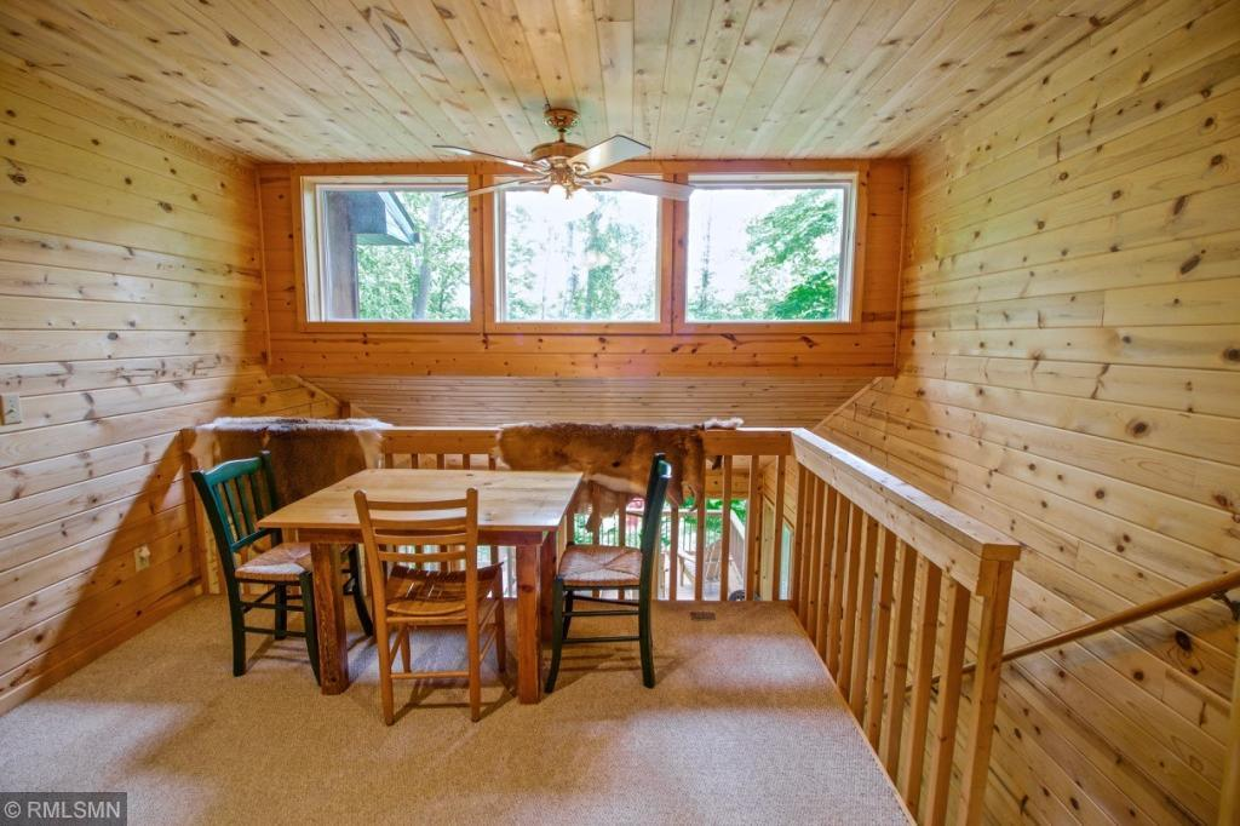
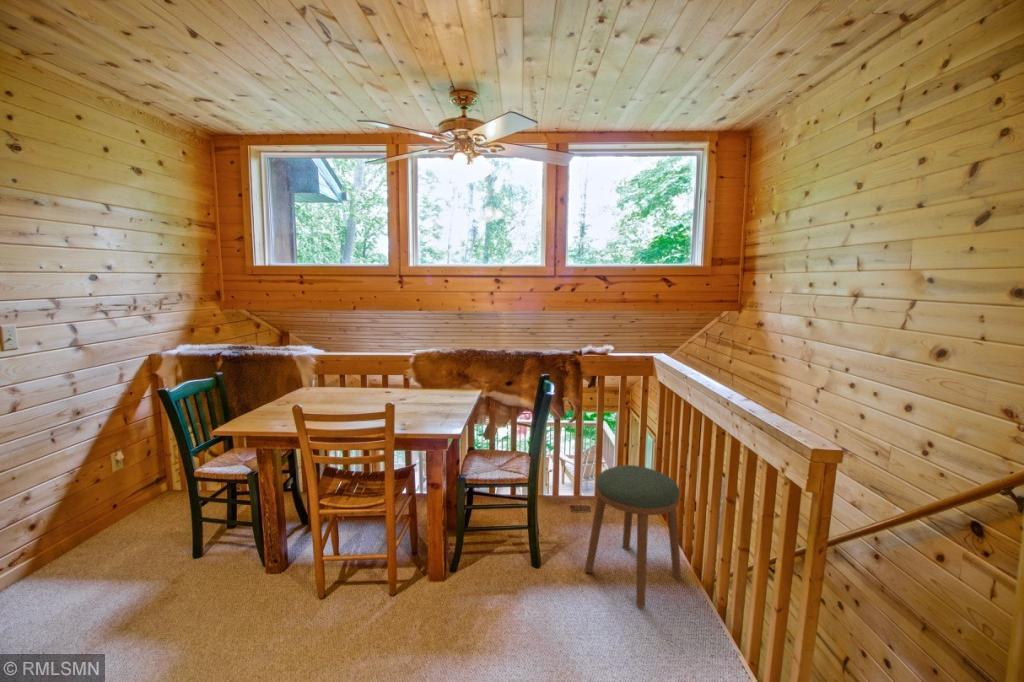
+ stool [584,464,682,609]
